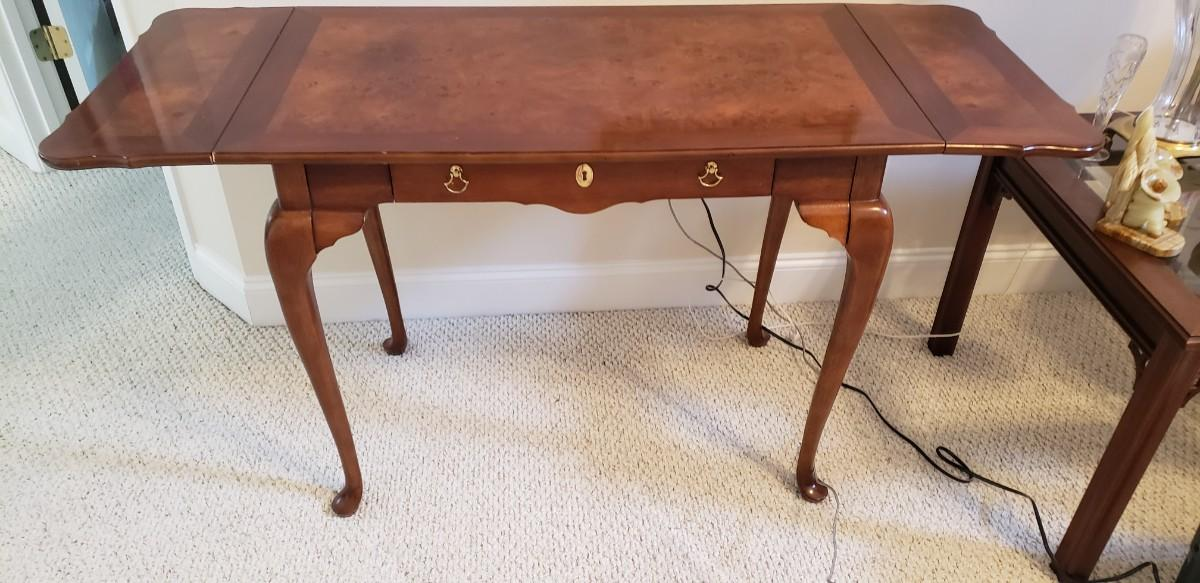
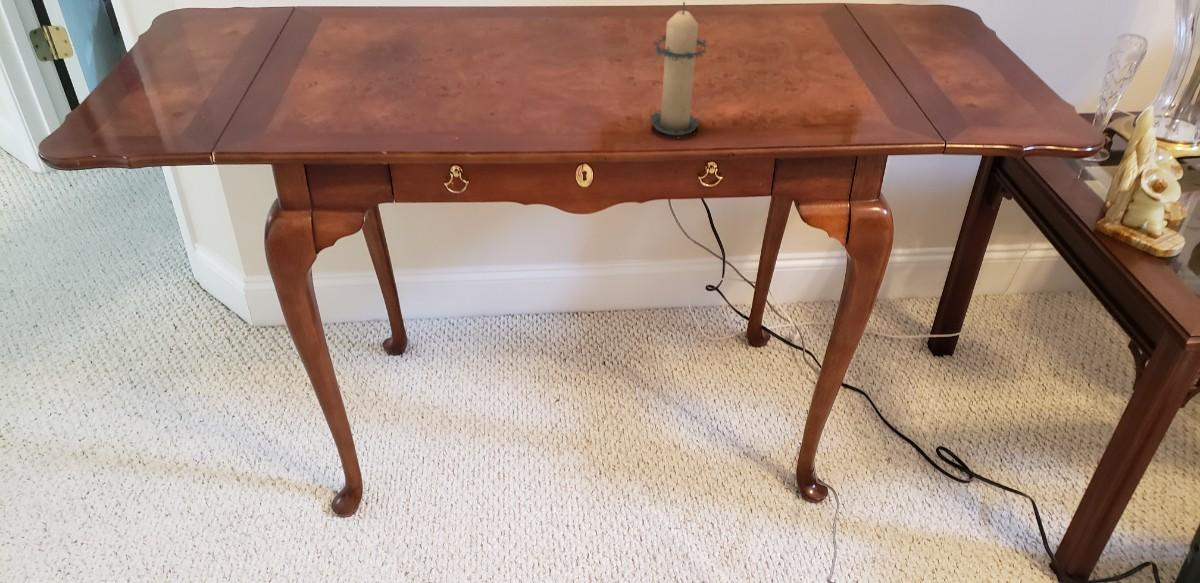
+ candle [649,1,709,136]
